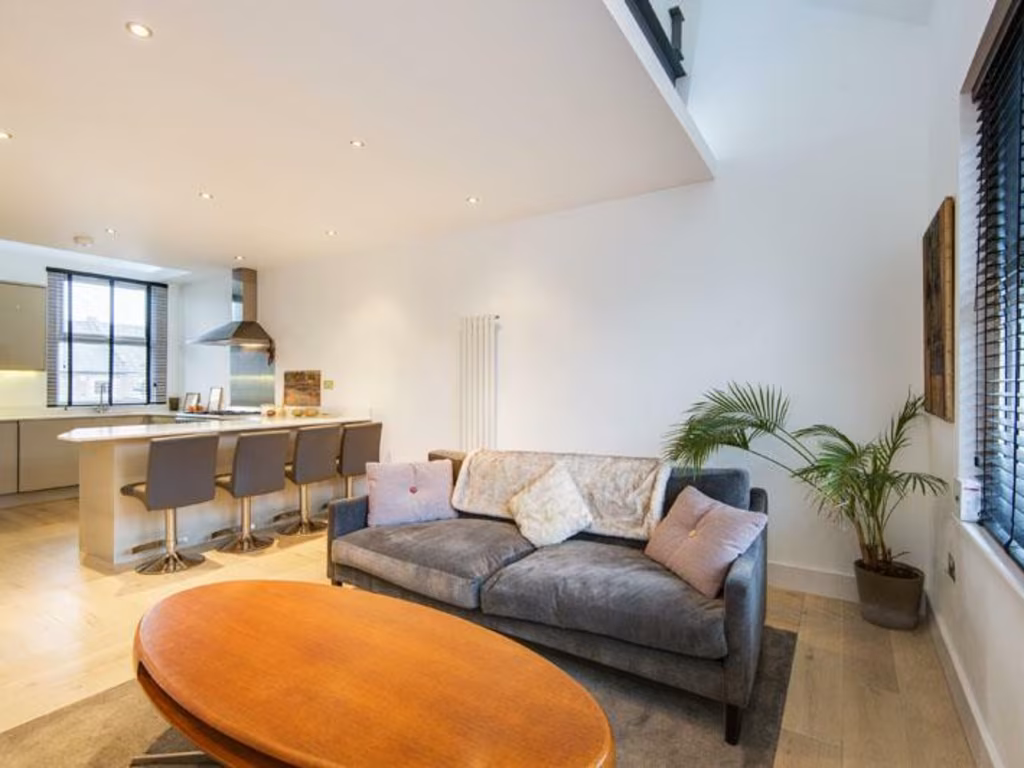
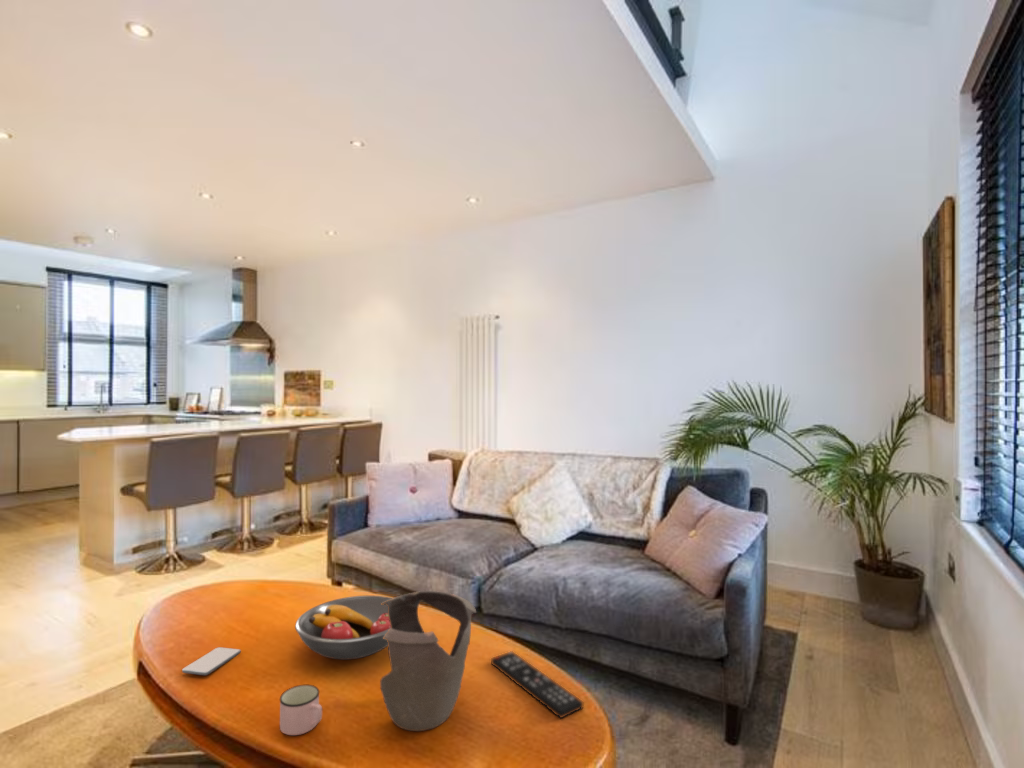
+ decorative bowl [379,590,477,732]
+ fruit bowl [294,595,393,661]
+ smartphone [181,646,242,676]
+ mug [279,684,323,736]
+ remote control [490,650,584,719]
